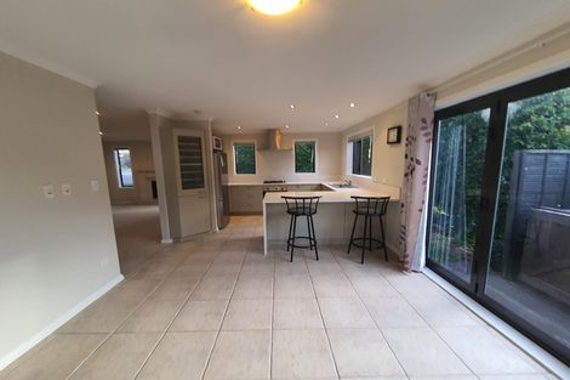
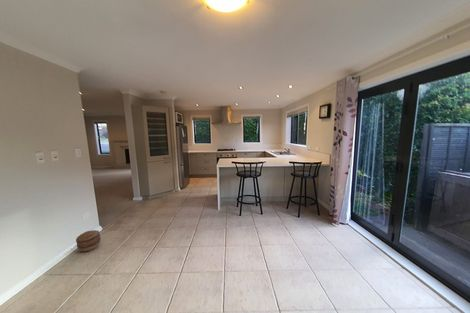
+ basket [75,229,102,252]
